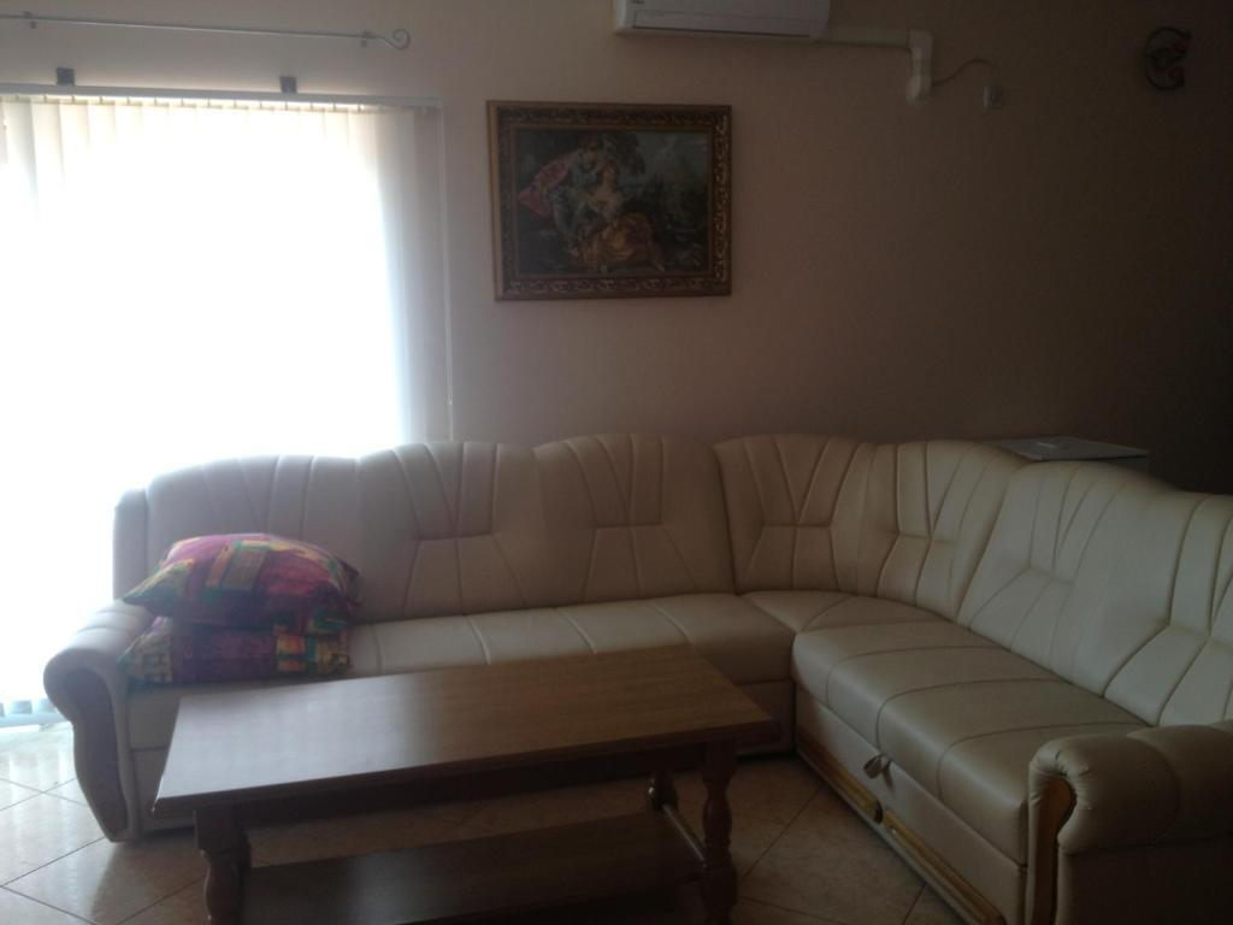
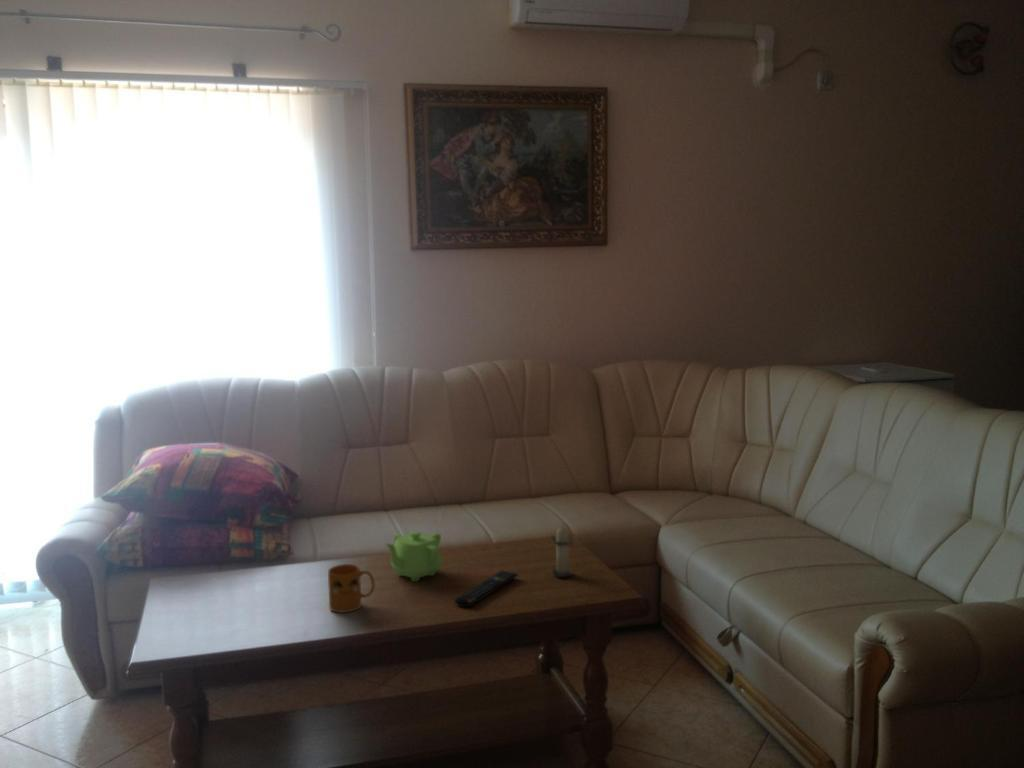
+ candle [551,522,574,578]
+ teapot [384,531,443,583]
+ remote control [453,569,519,608]
+ mug [327,563,376,614]
